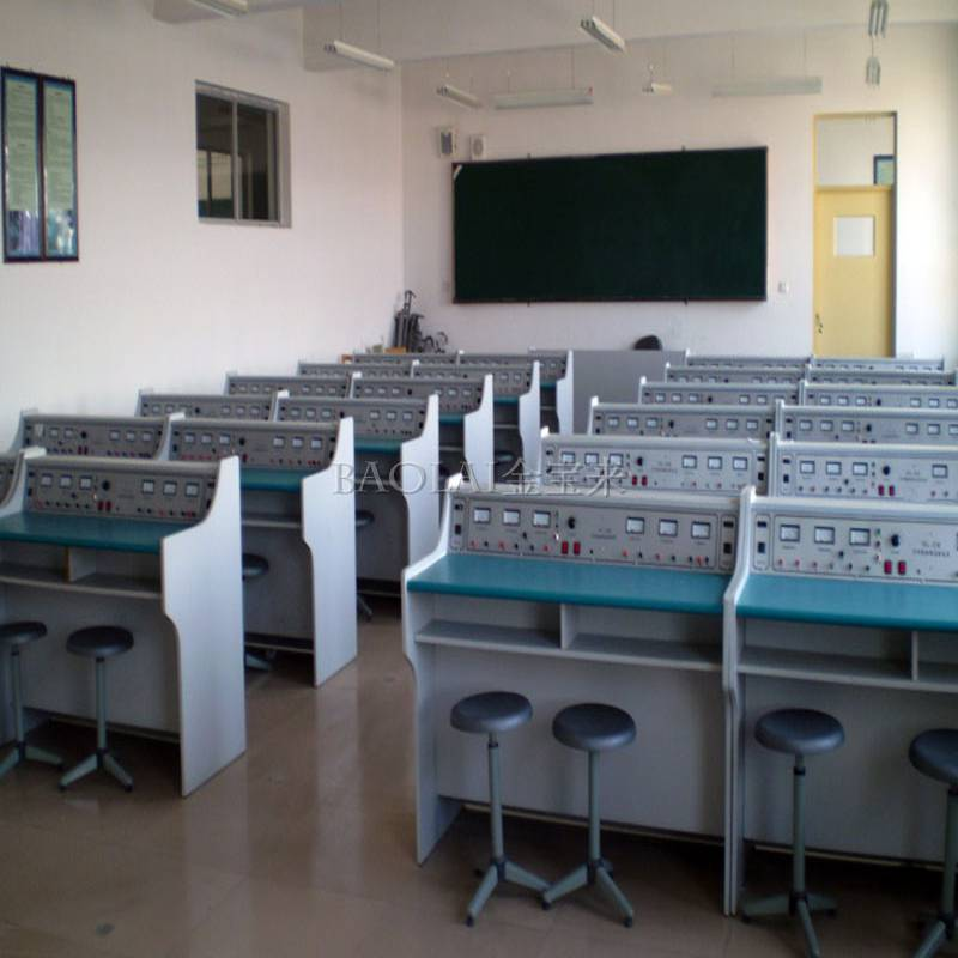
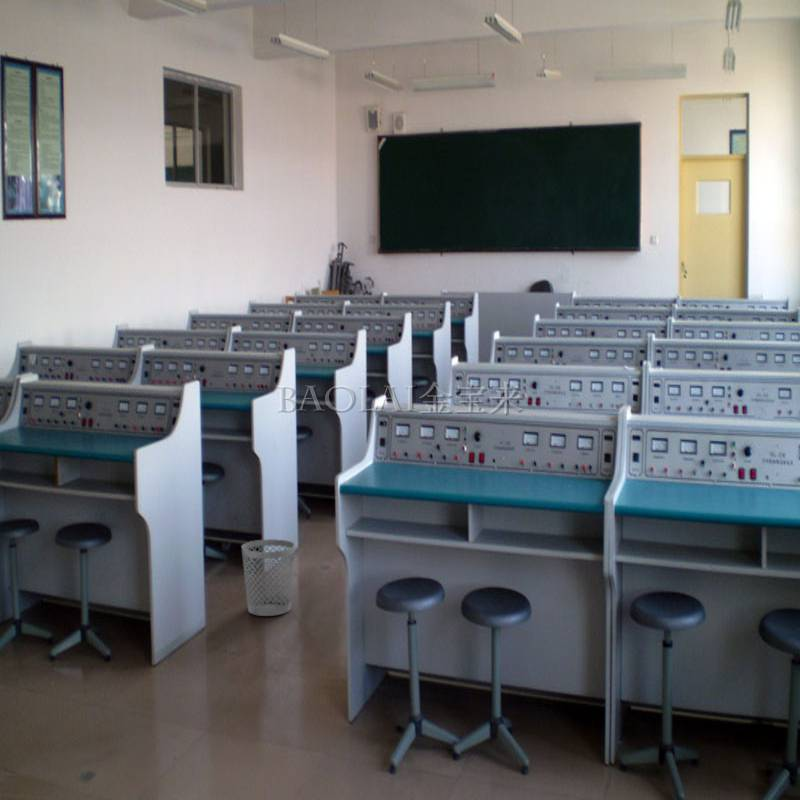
+ wastebasket [241,538,296,617]
